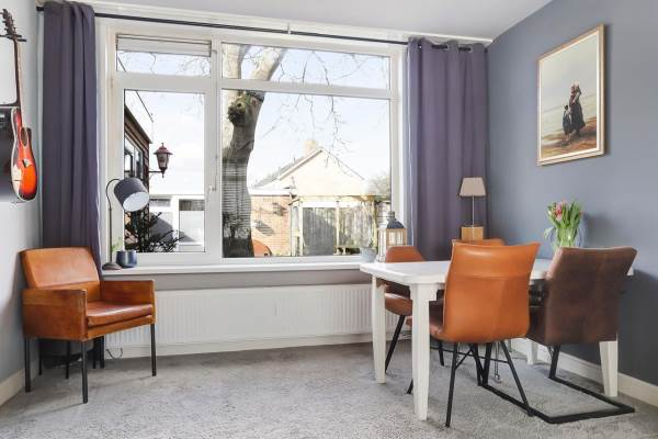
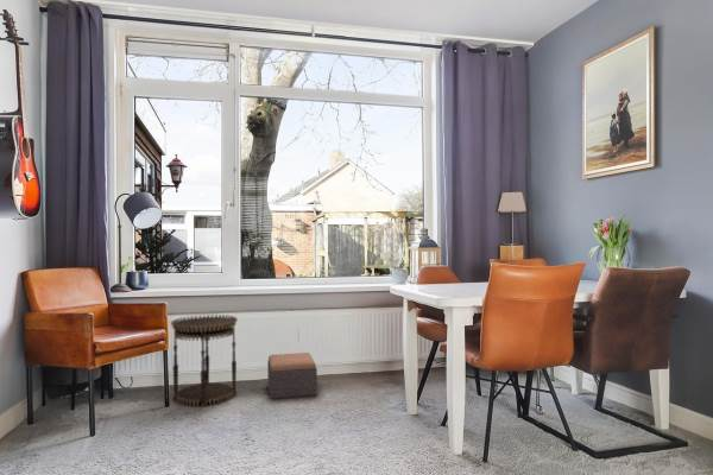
+ footstool [266,352,318,400]
+ side table [170,314,239,408]
